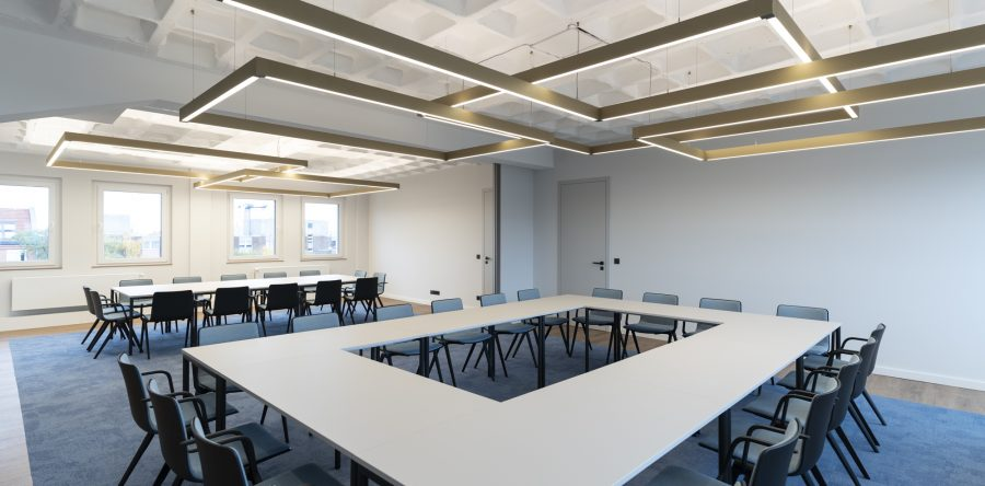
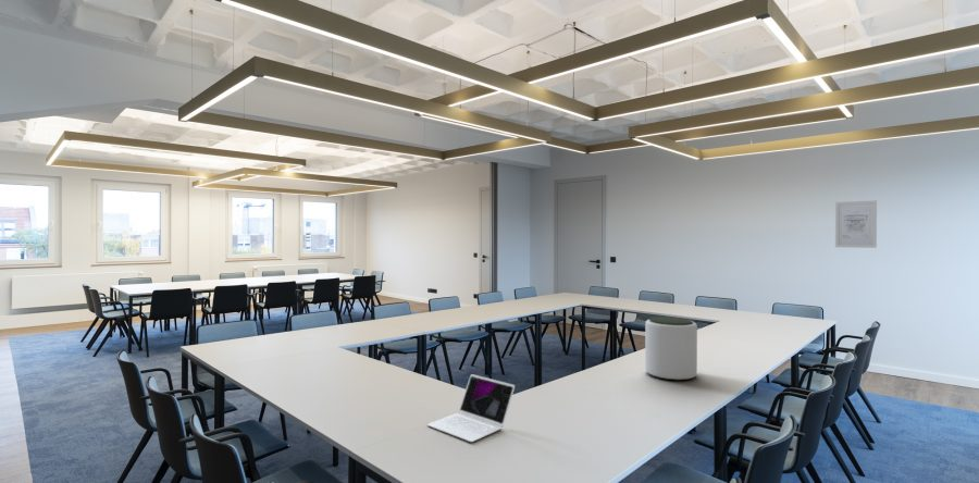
+ laptop [426,373,516,443]
+ wall art [834,199,878,249]
+ plant pot [644,315,698,382]
